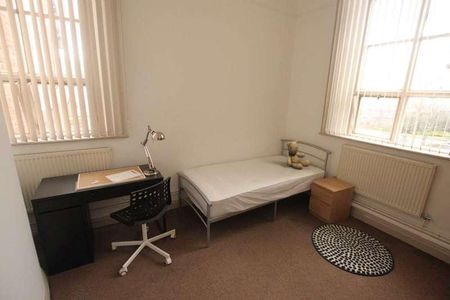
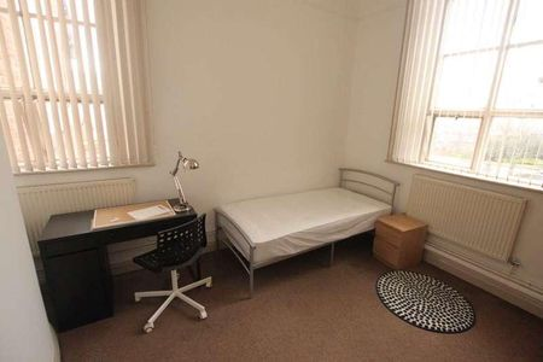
- teddy bear [286,139,311,170]
